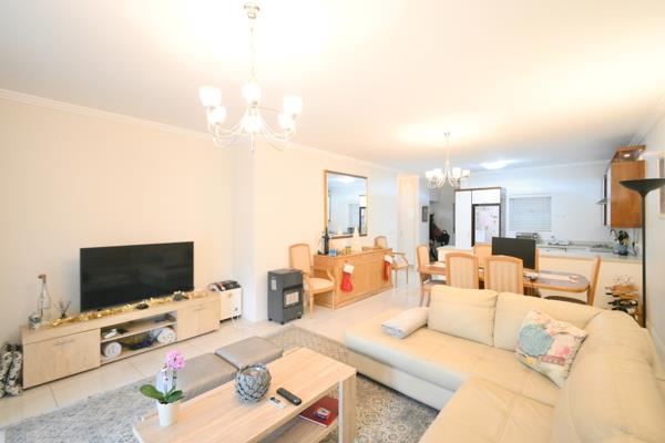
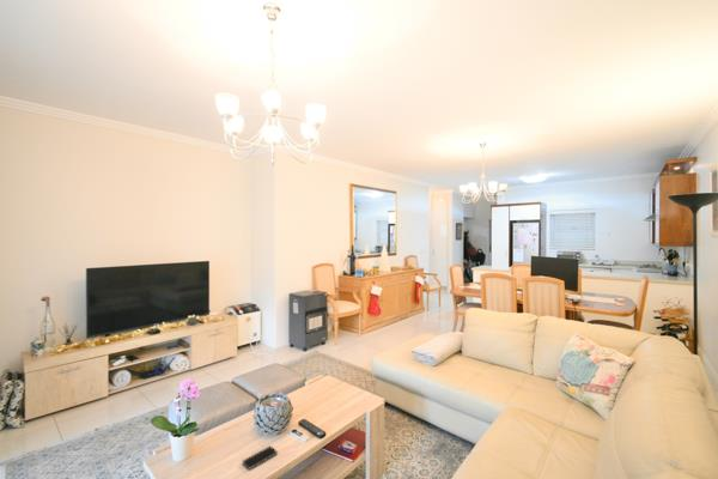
+ smartphone [242,445,279,471]
